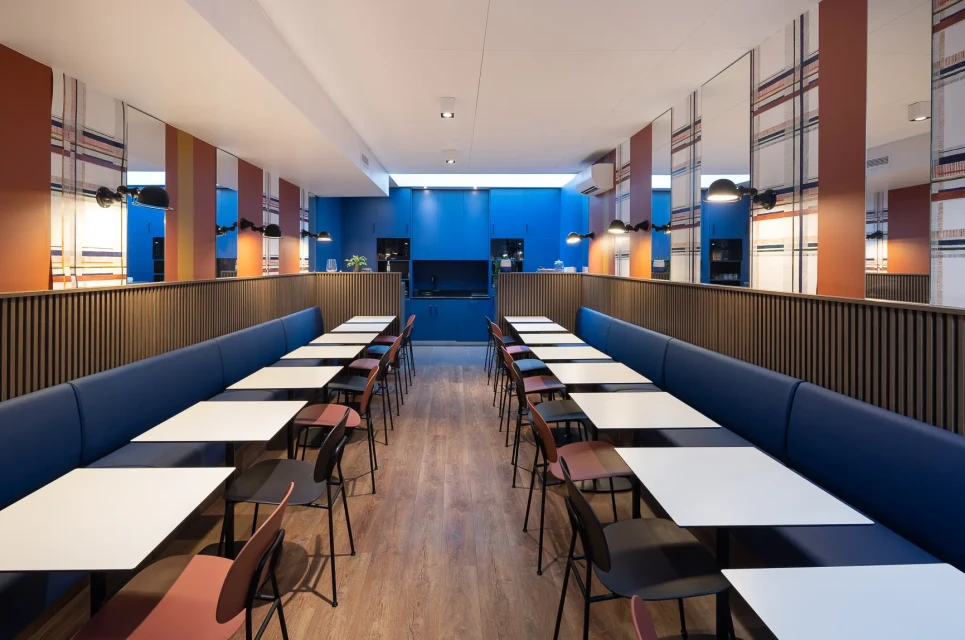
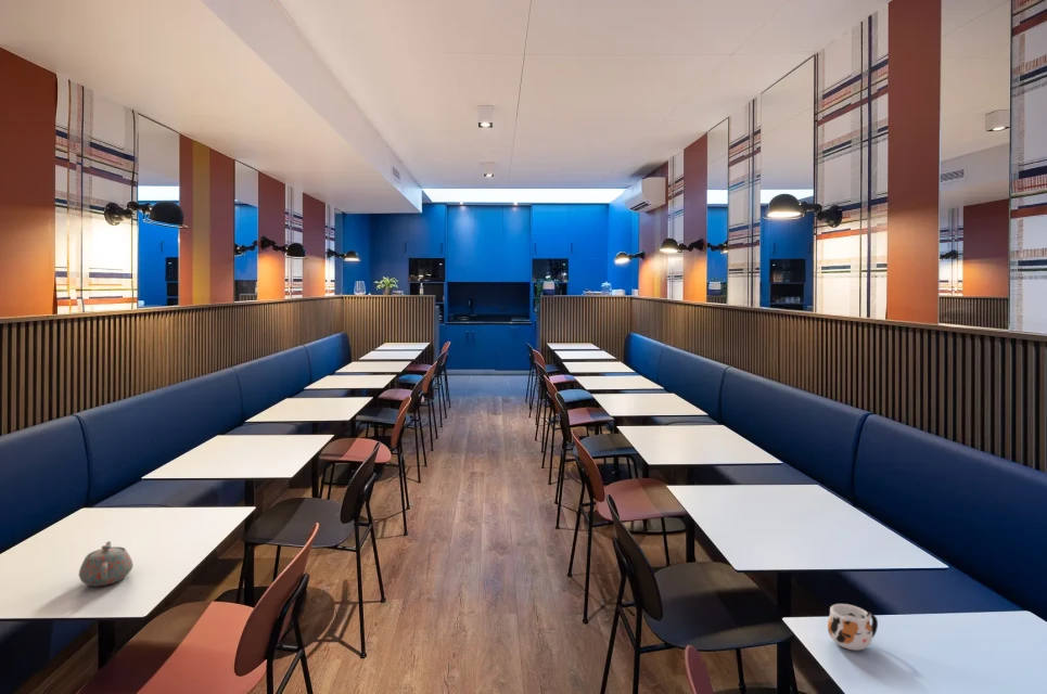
+ mug [827,603,879,652]
+ teapot [78,540,135,587]
